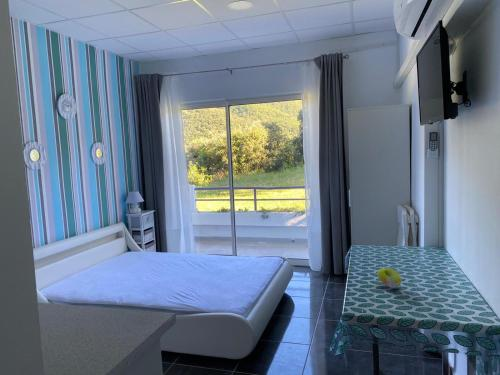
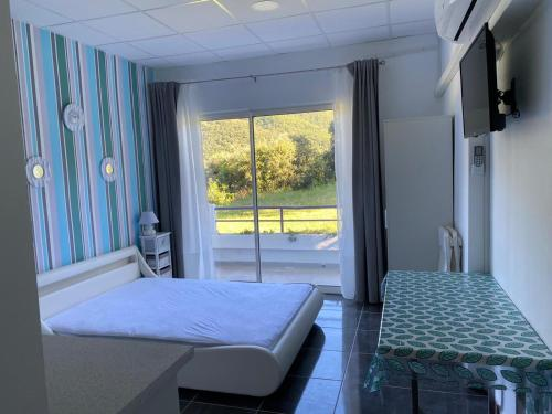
- fruit [376,267,403,289]
